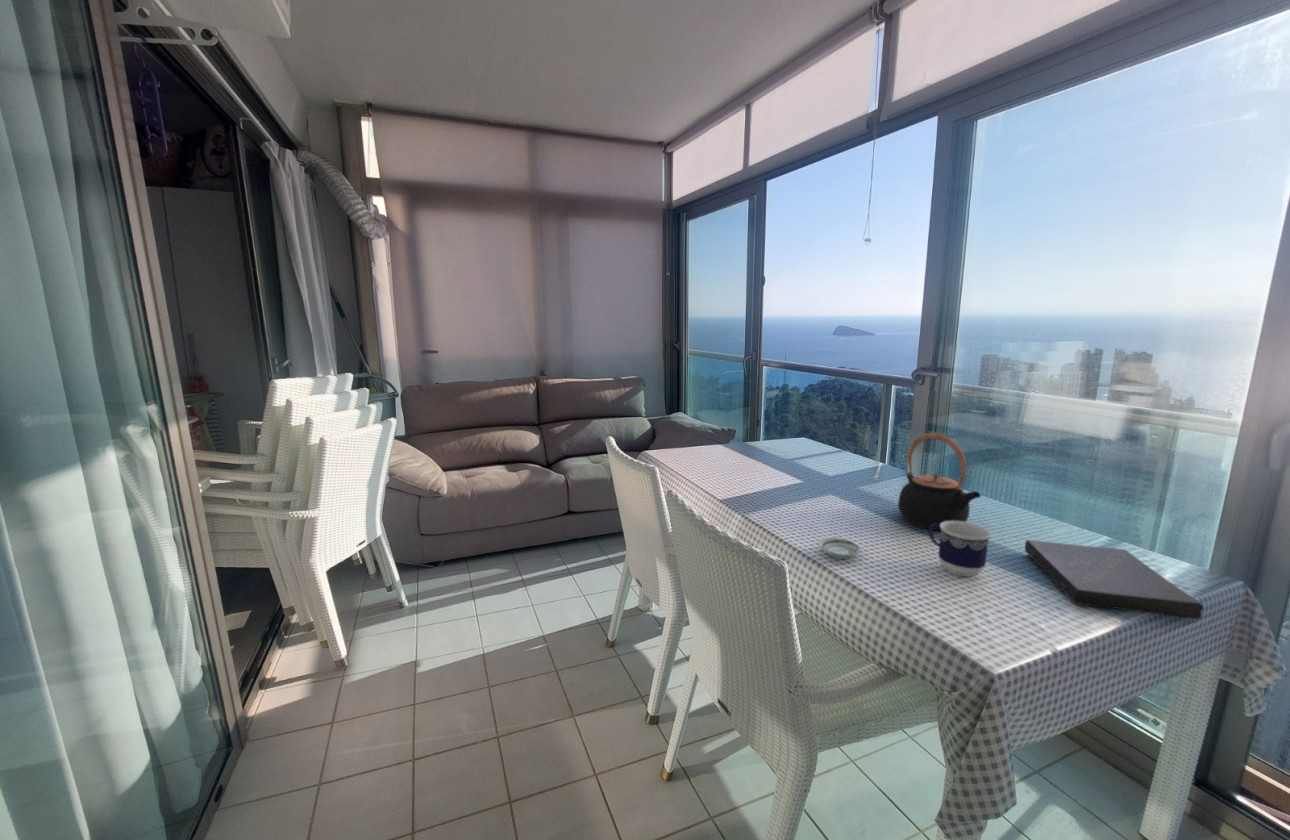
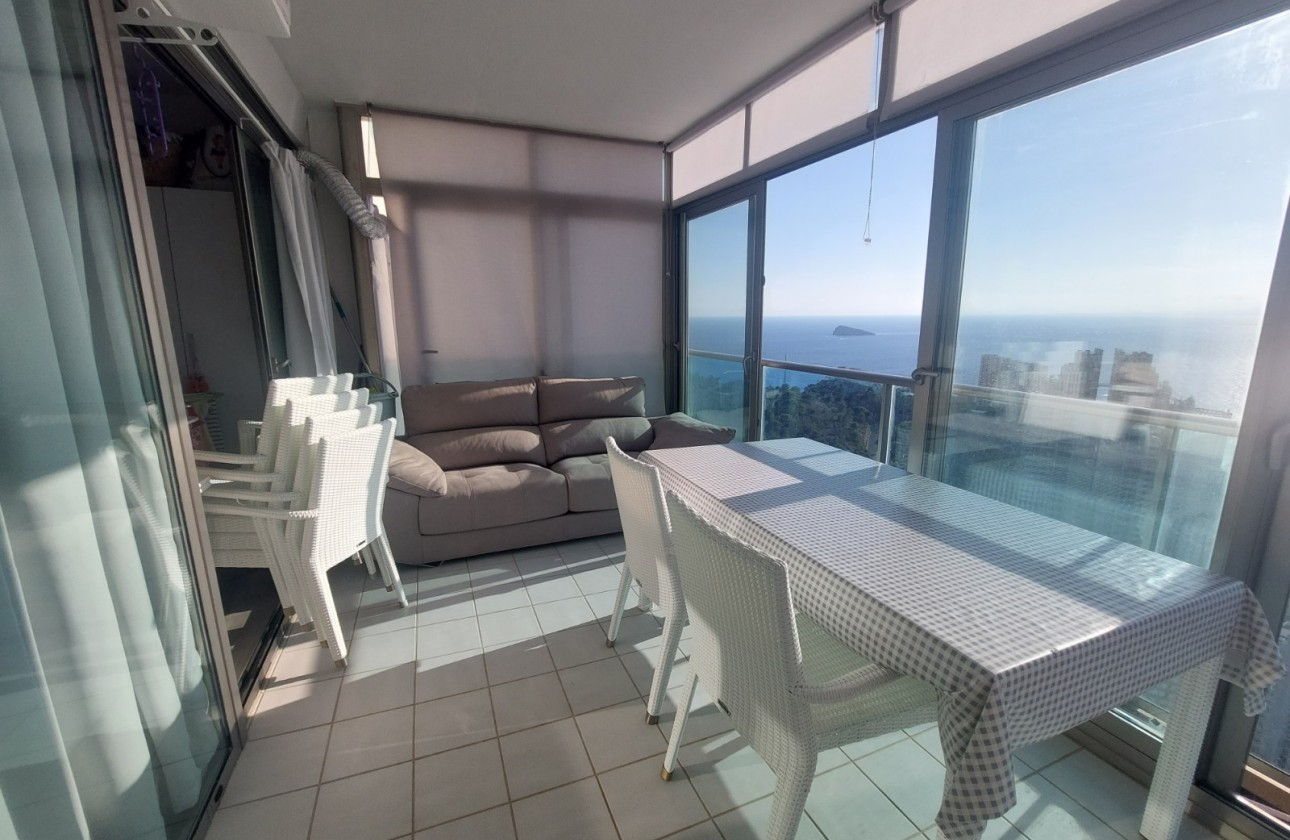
- saucer [817,536,862,560]
- teapot [897,432,982,531]
- book [1024,539,1205,620]
- cup [928,521,992,578]
